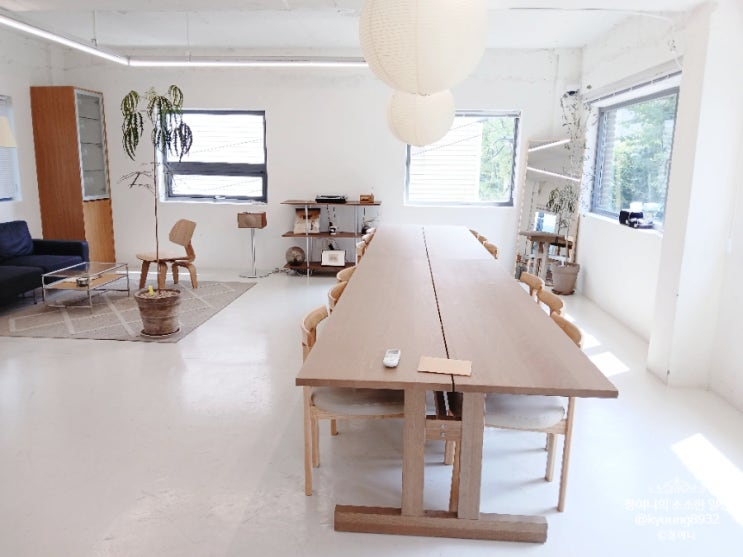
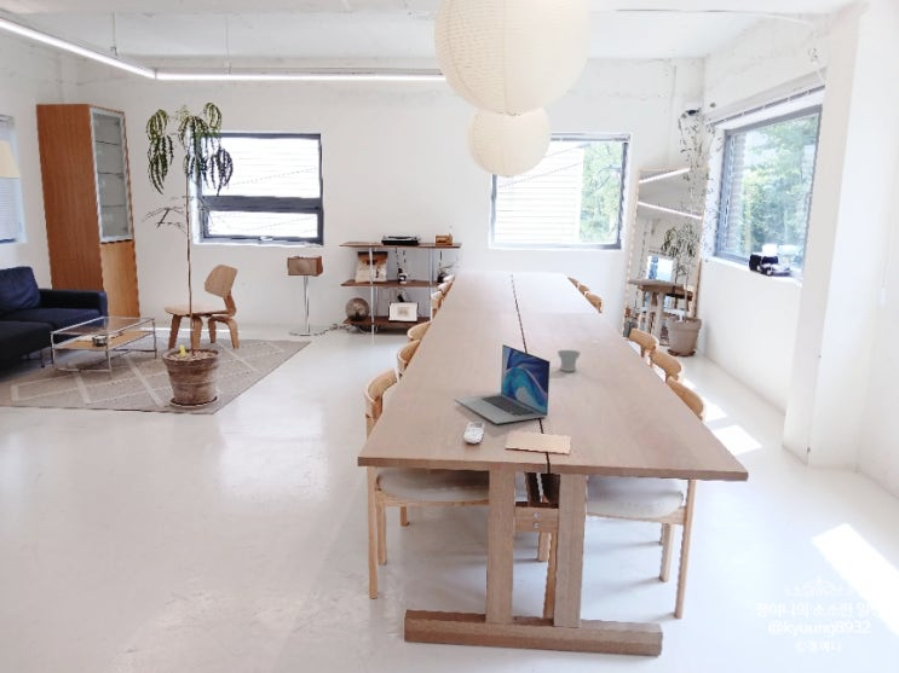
+ laptop [454,343,552,425]
+ cup [557,349,582,372]
